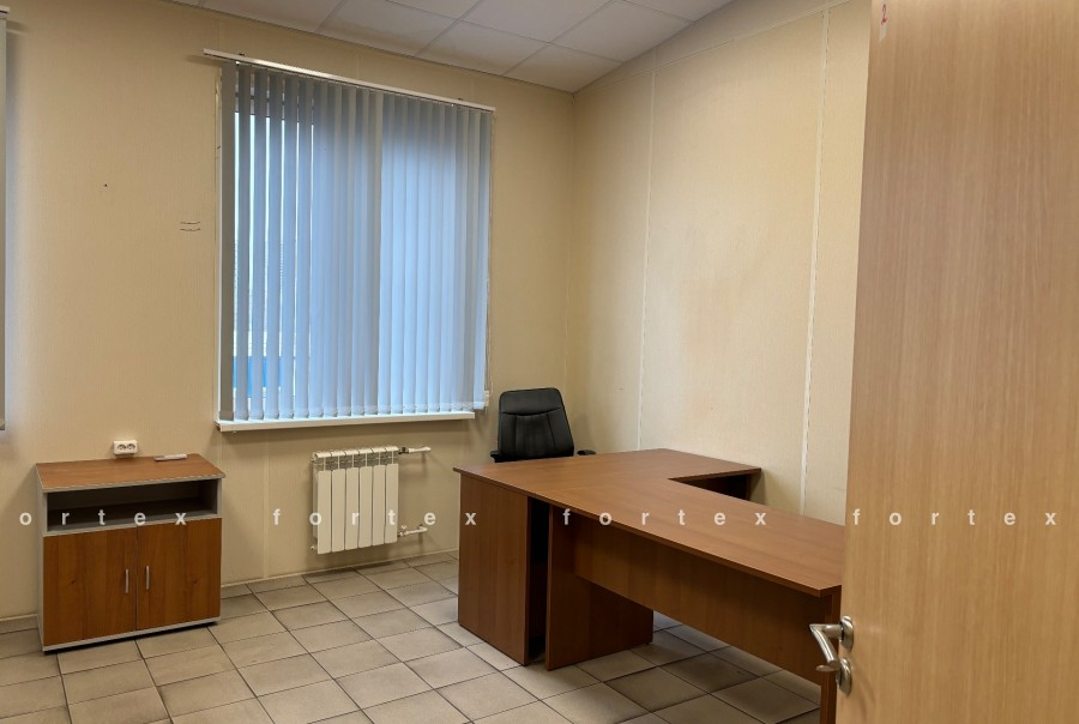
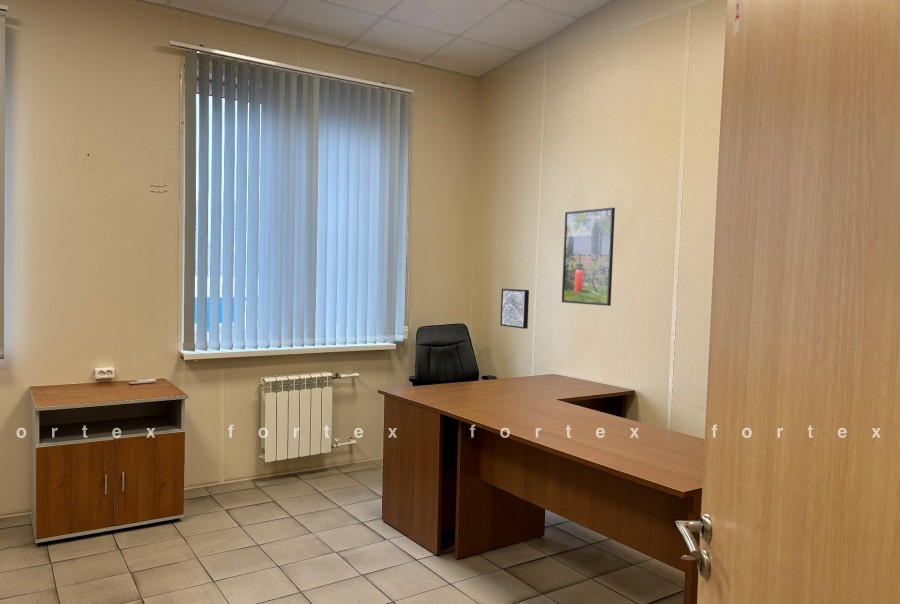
+ wall art [499,288,530,330]
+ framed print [561,207,616,307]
